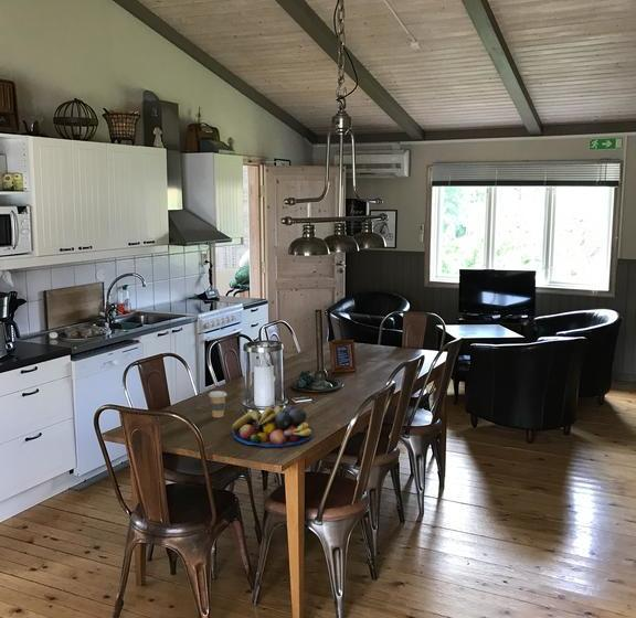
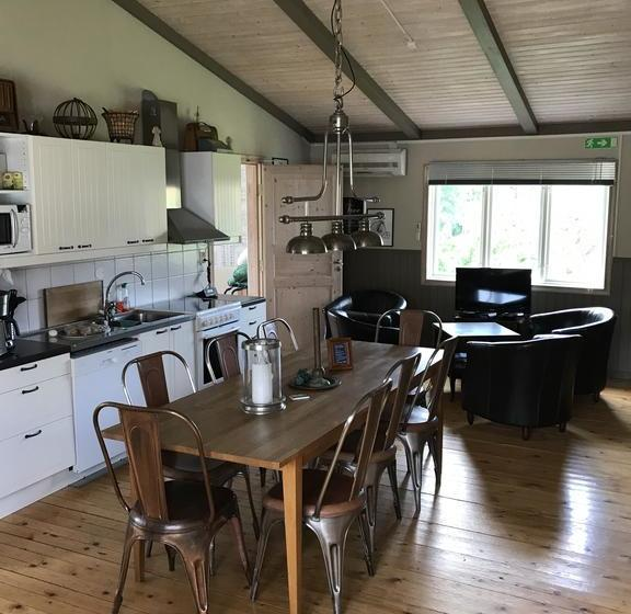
- fruit bowl [231,404,316,448]
- coffee cup [208,390,227,418]
